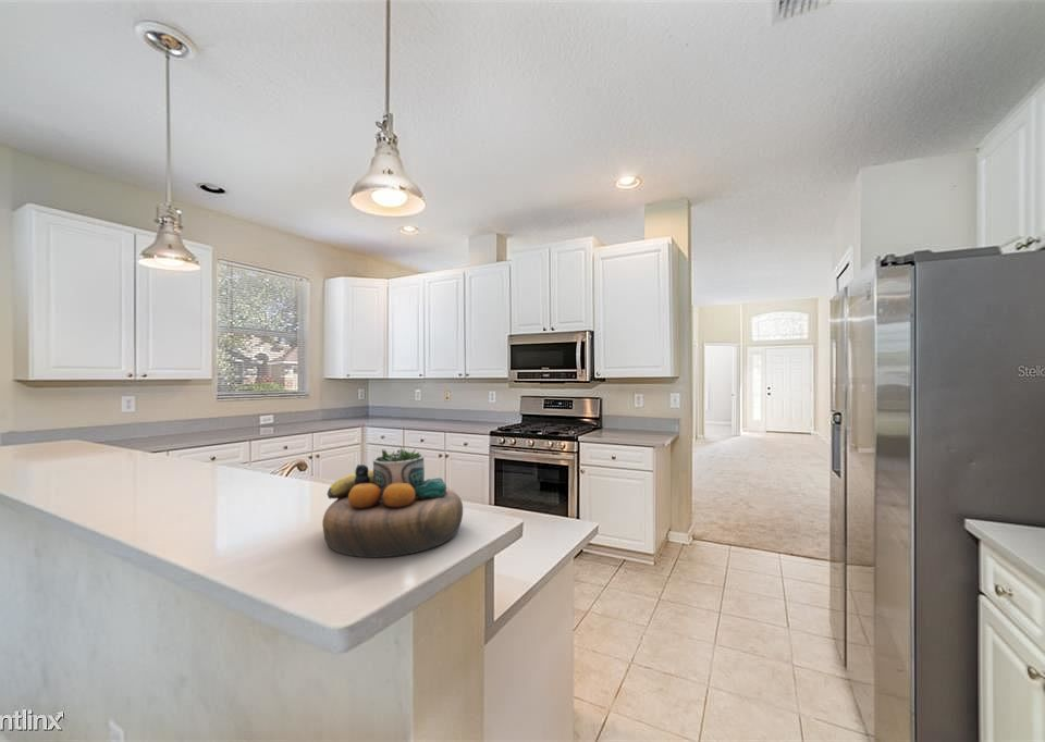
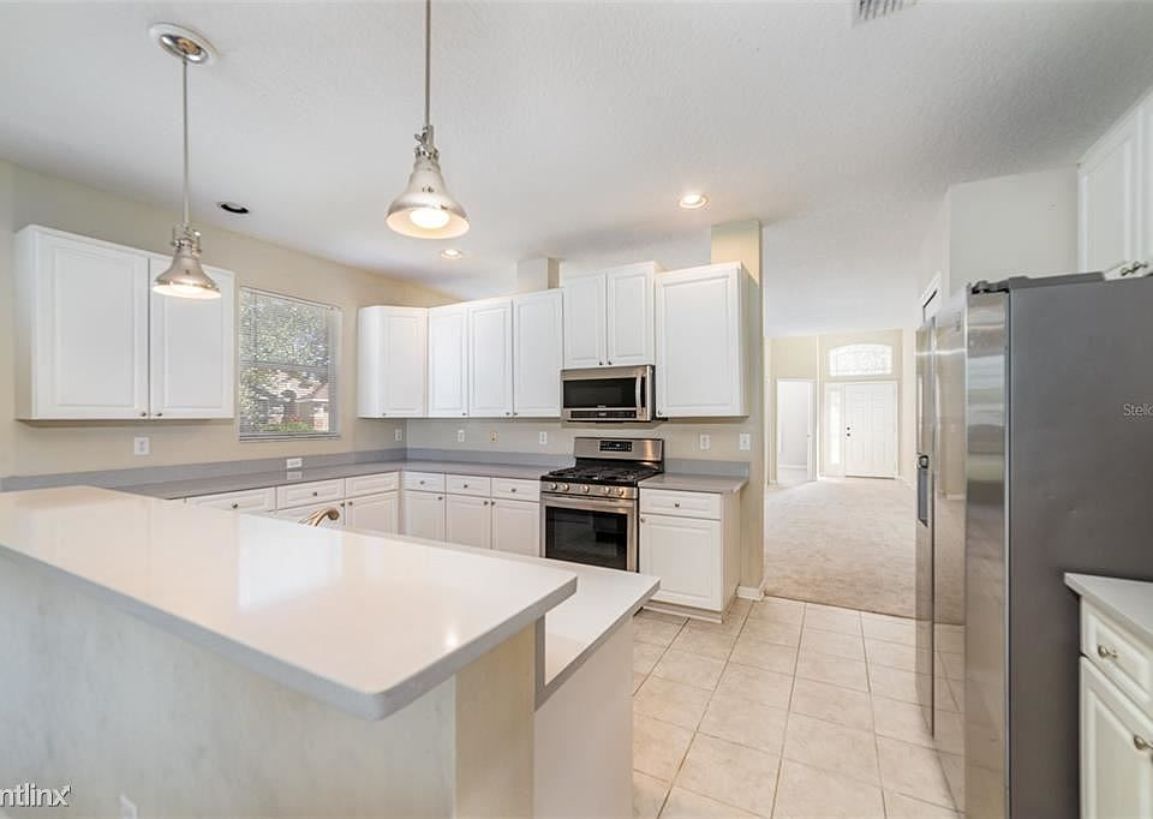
- decorative bowl [321,447,464,559]
